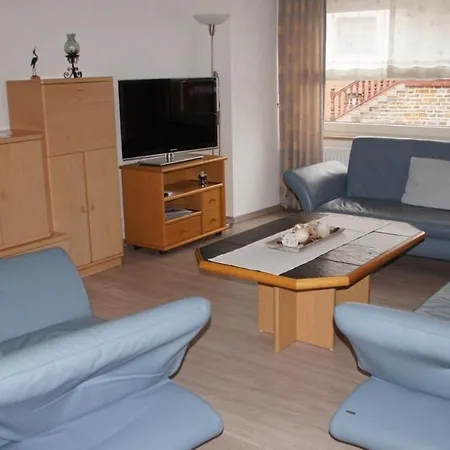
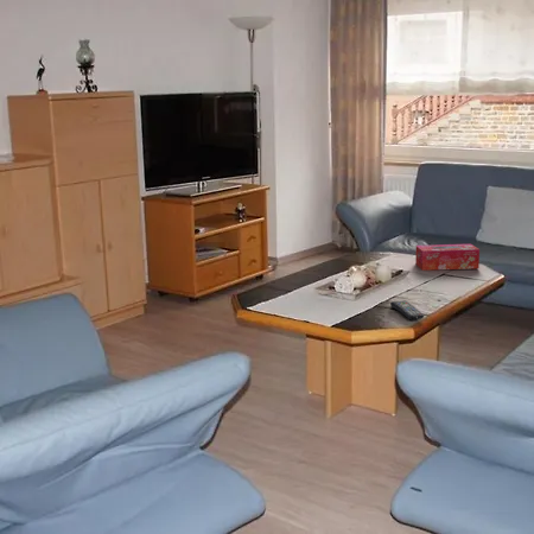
+ remote control [389,299,425,320]
+ tissue box [414,243,481,272]
